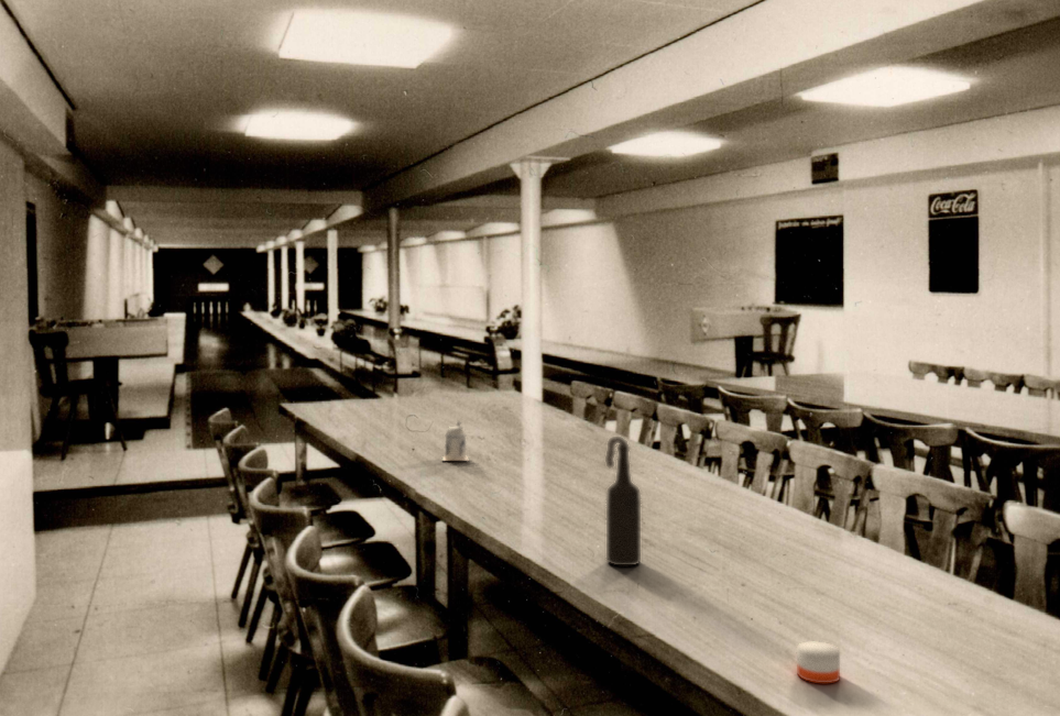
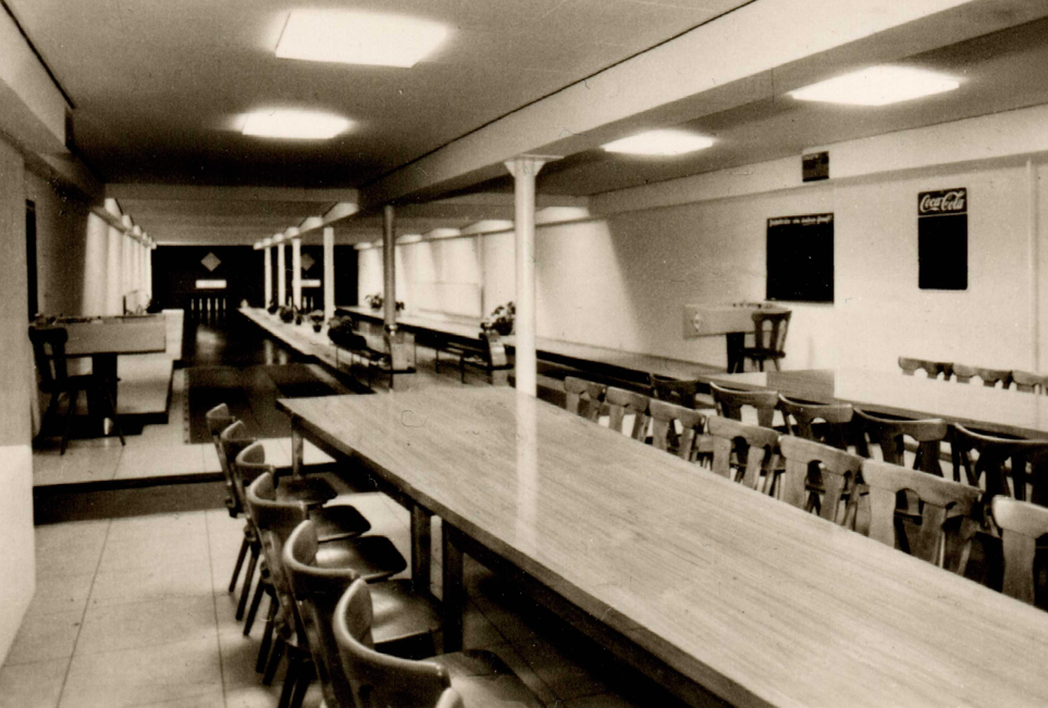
- bottle [604,436,642,566]
- candle [796,641,841,684]
- beer mug [441,420,470,462]
